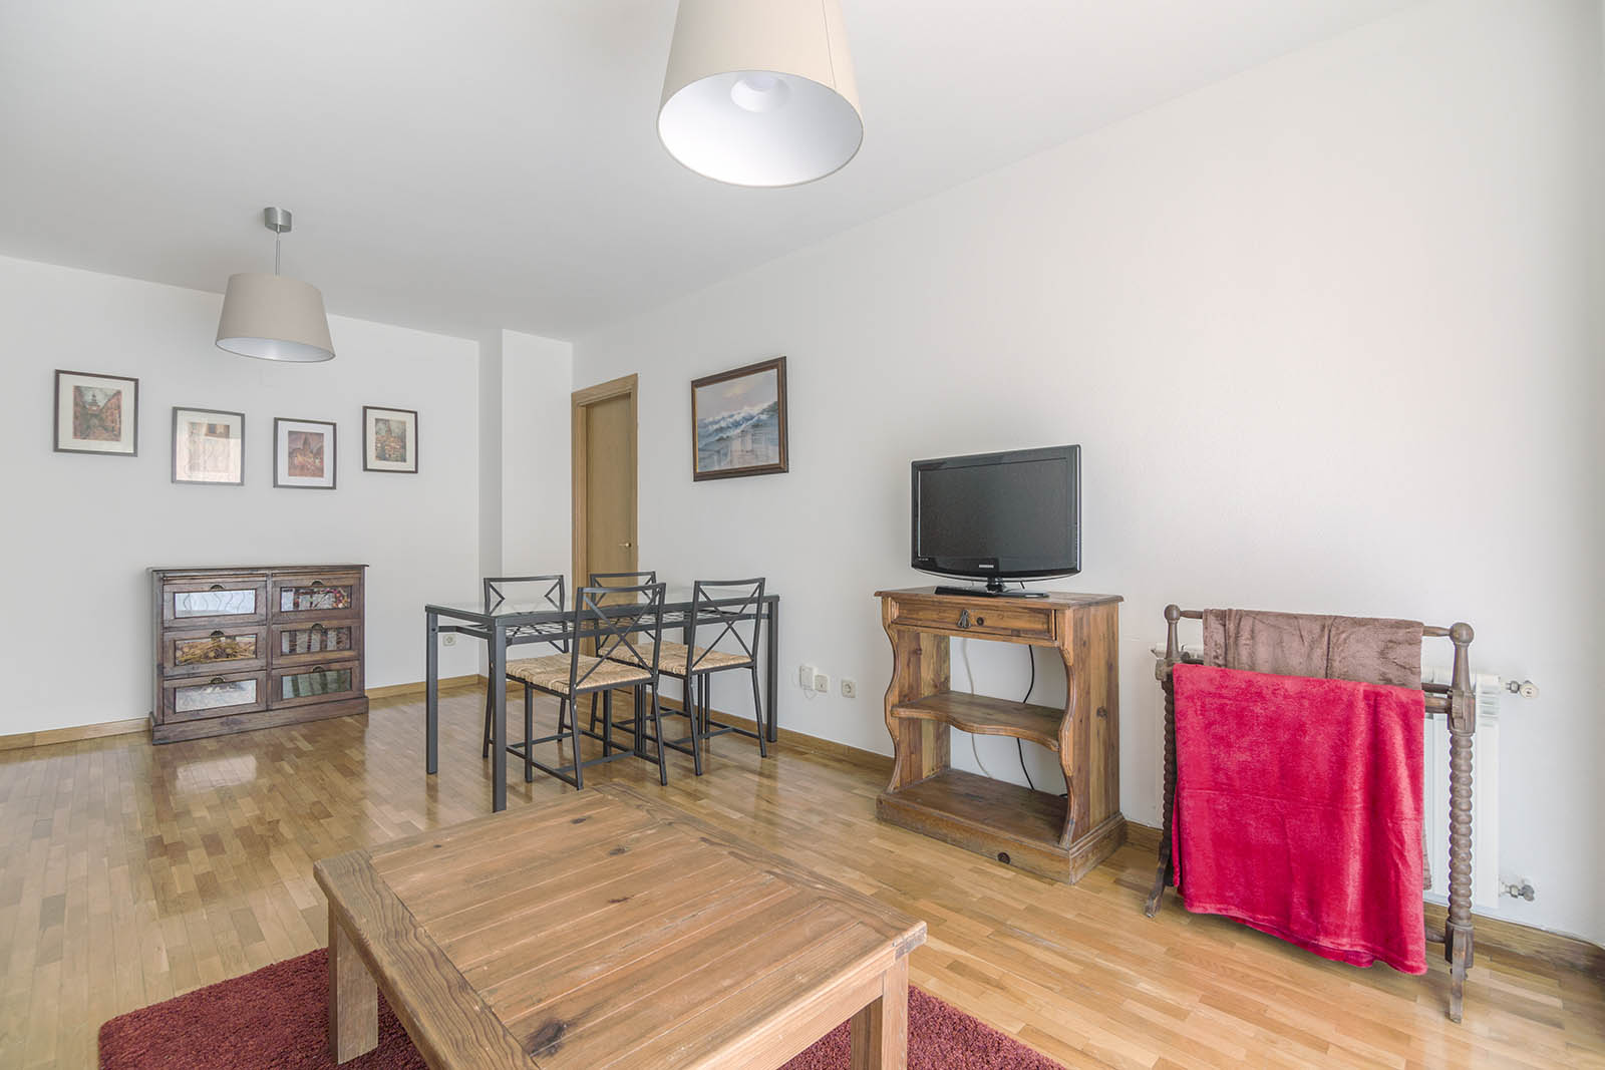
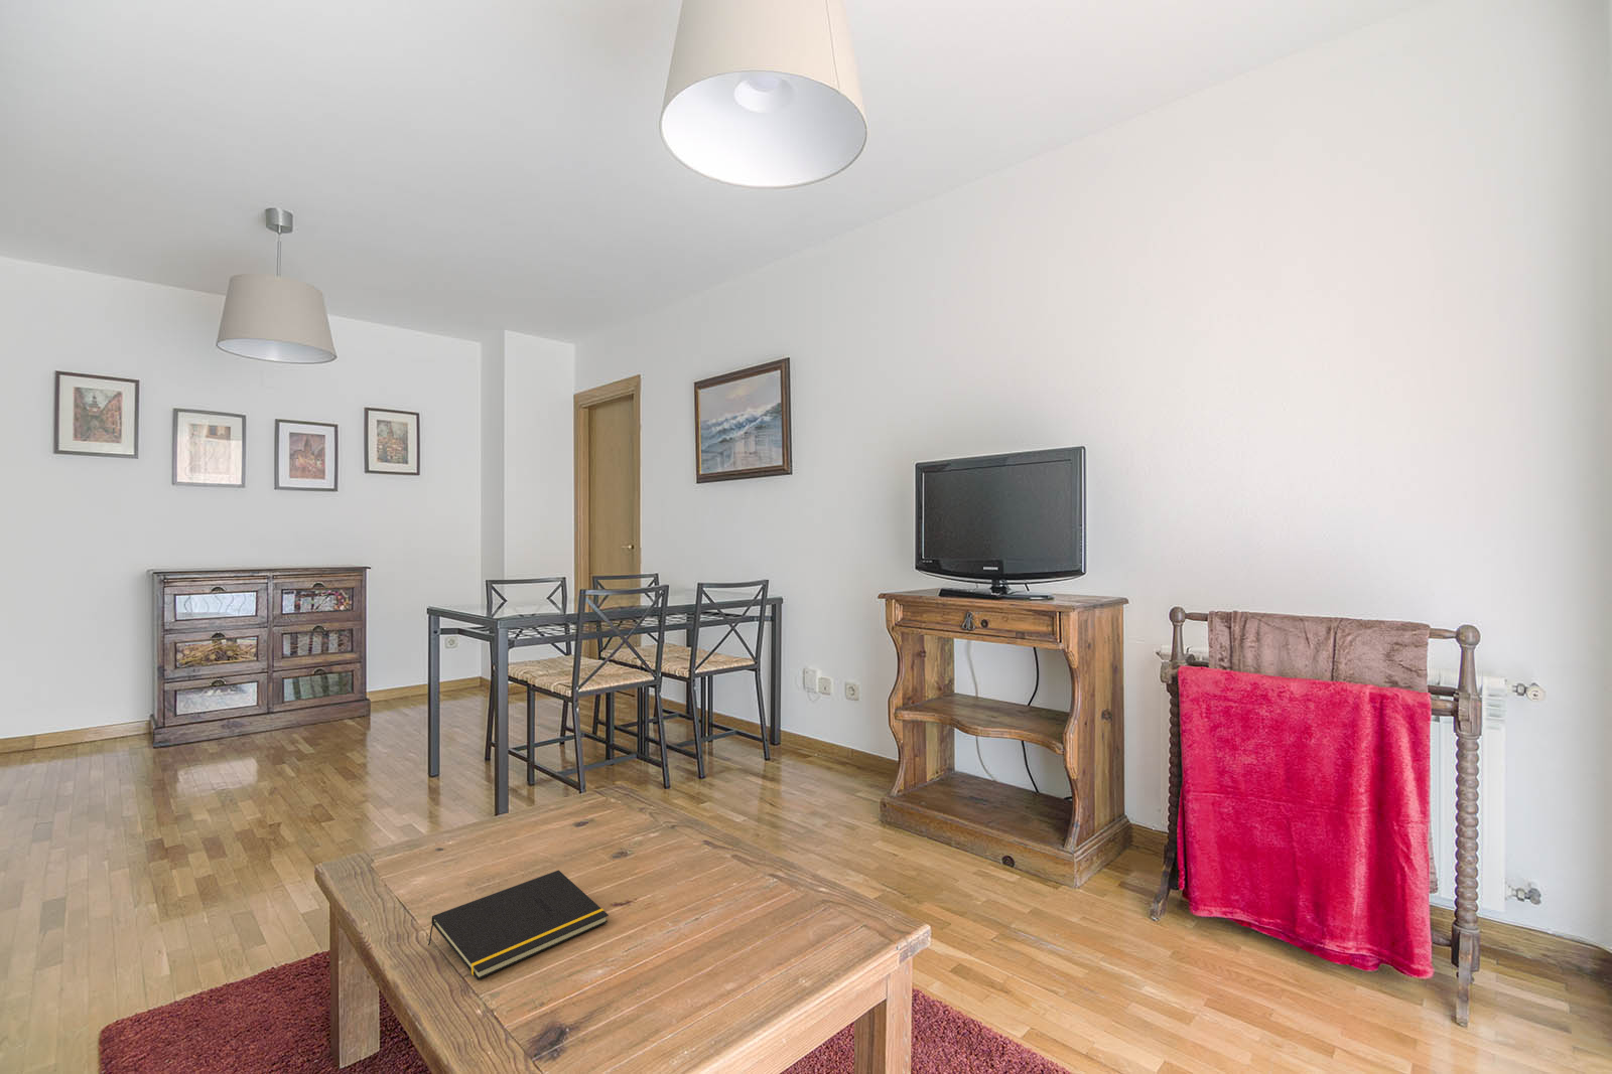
+ notepad [427,870,609,981]
